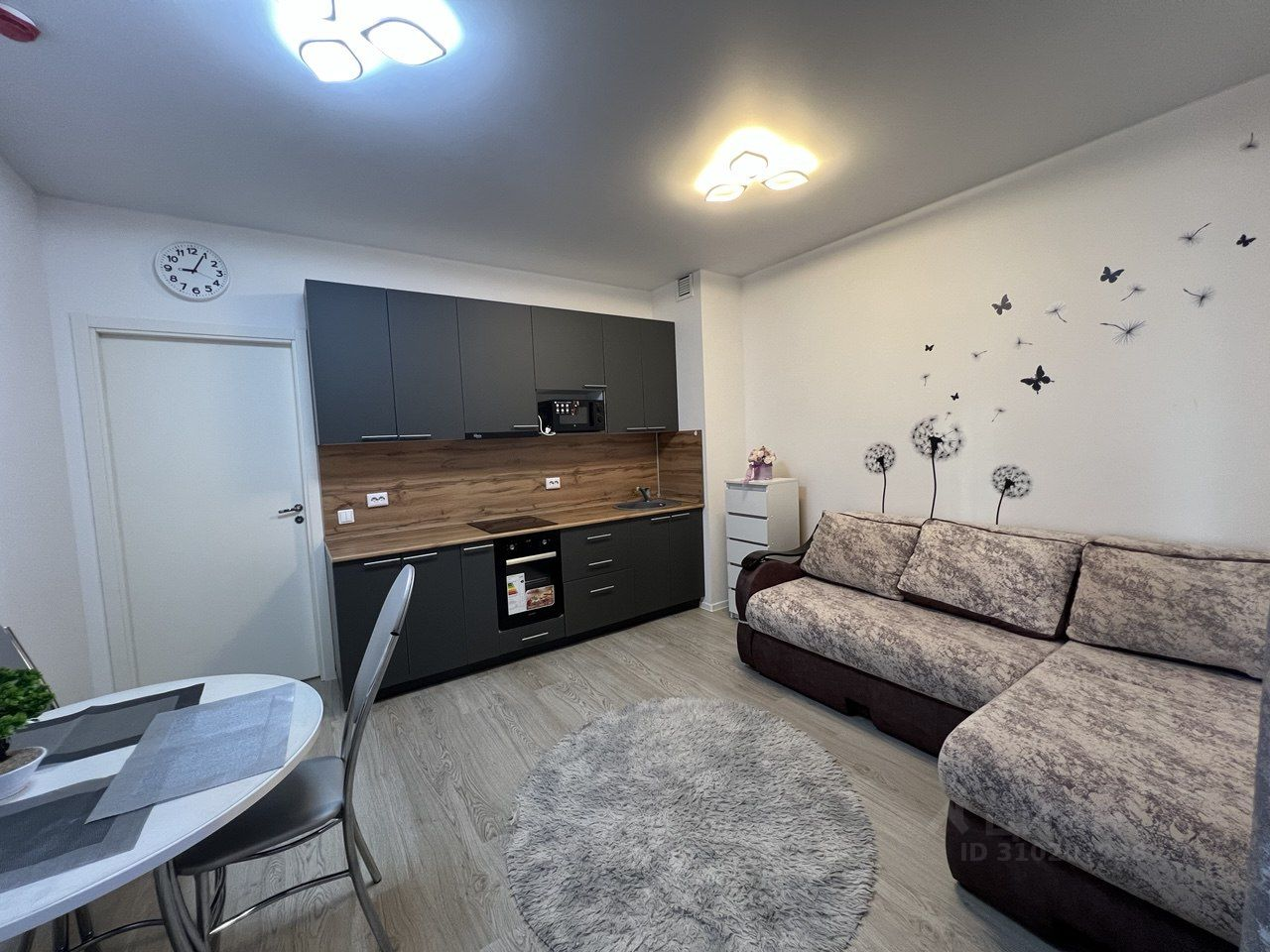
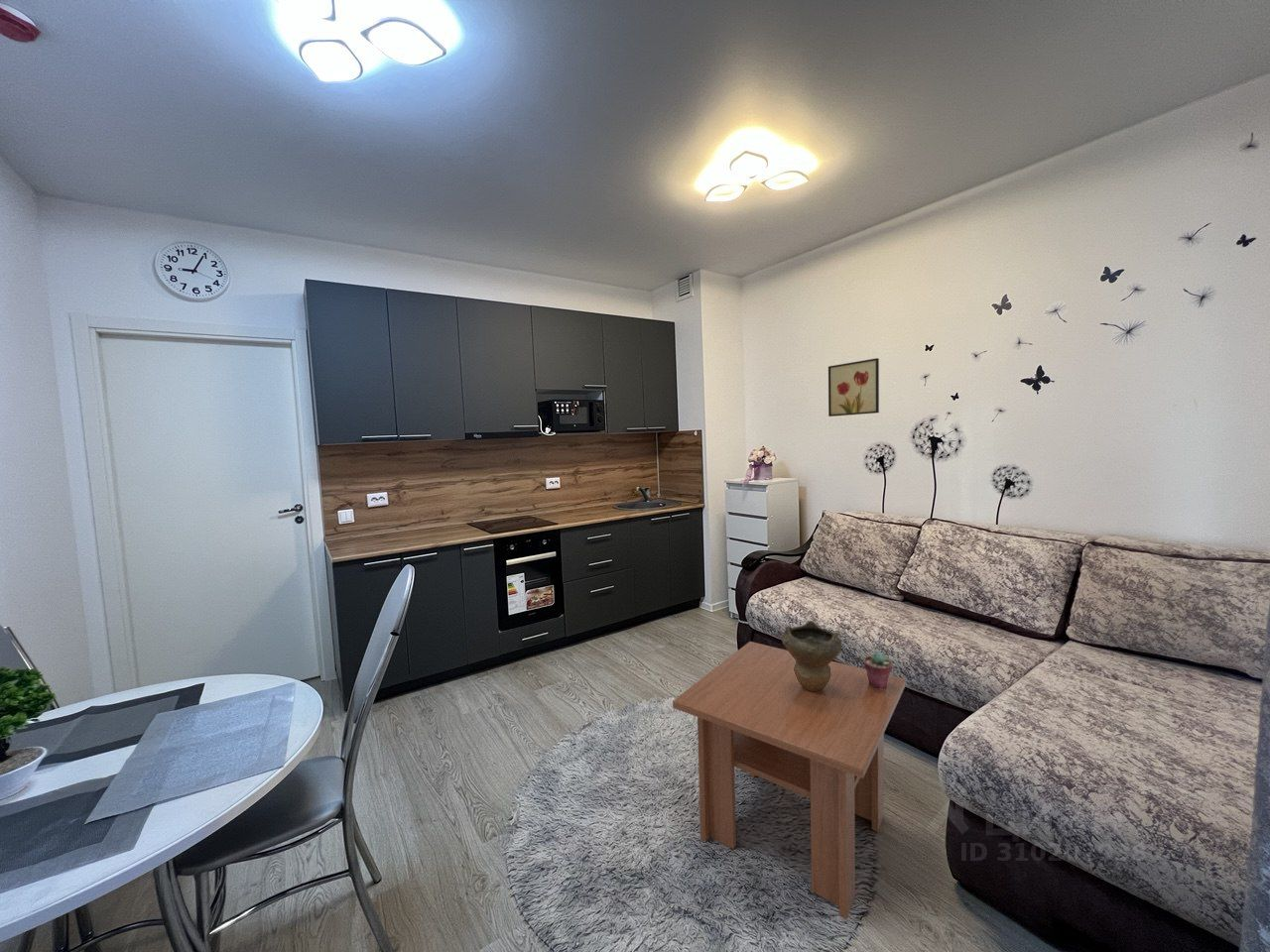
+ coffee table [672,641,907,920]
+ wall art [827,357,880,417]
+ potted succulent [862,651,893,689]
+ decorative bowl [780,620,843,692]
